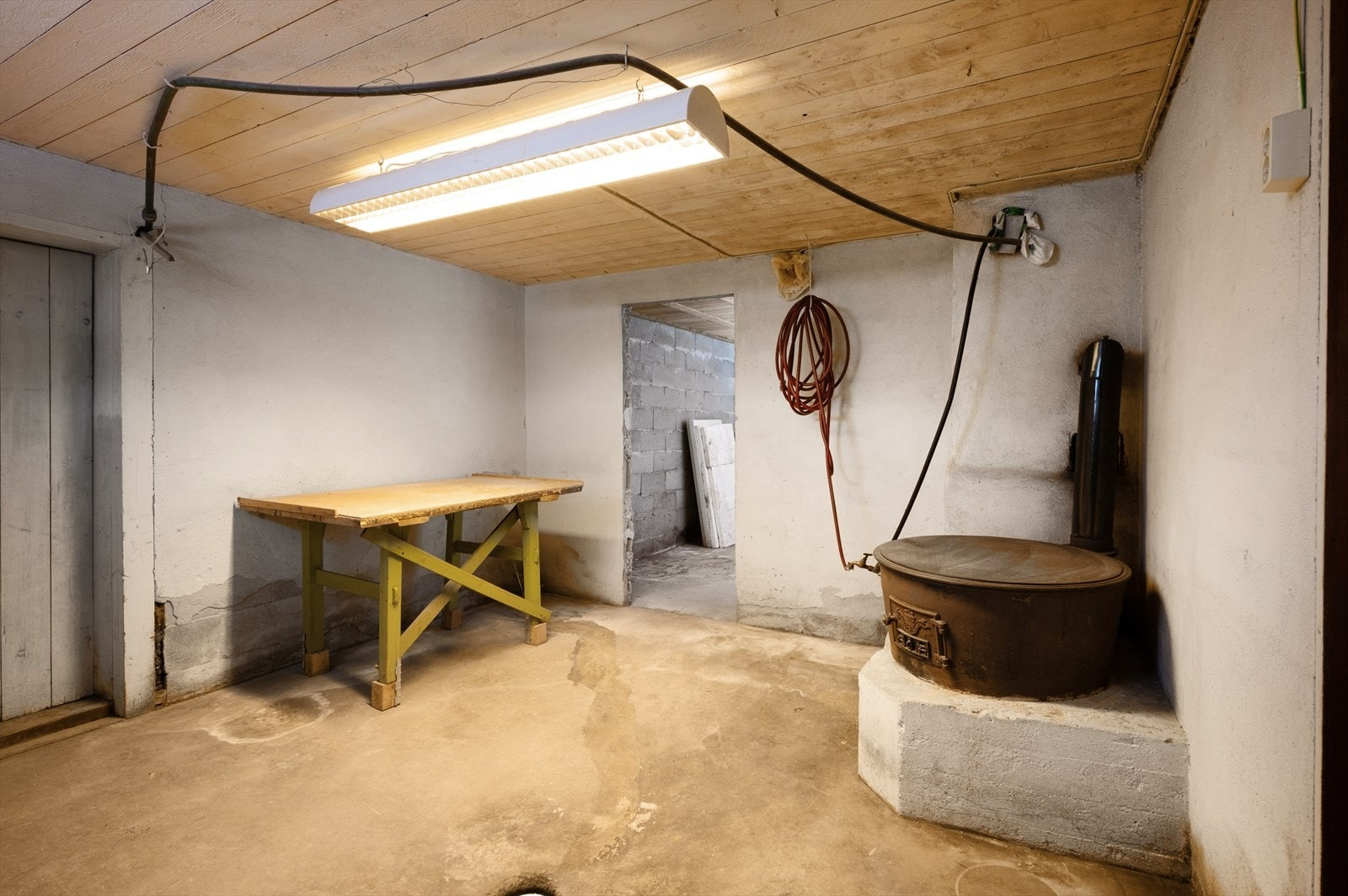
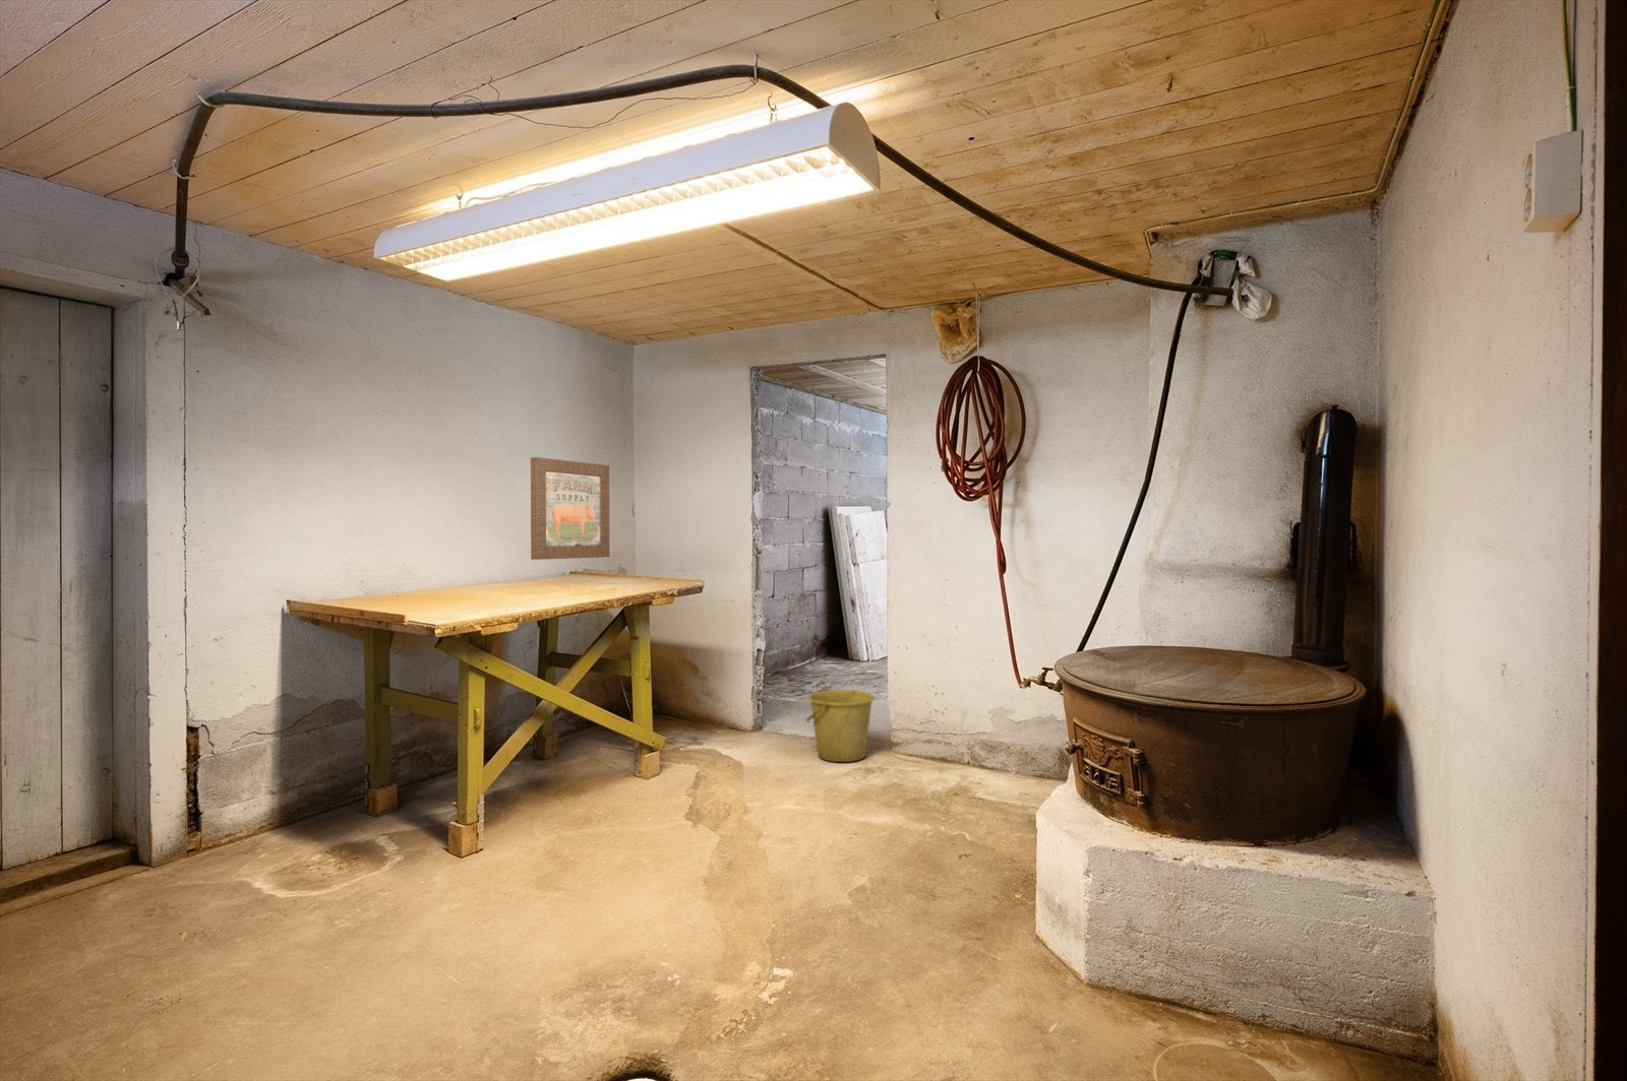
+ wall art [530,456,611,561]
+ bucket [805,689,875,762]
